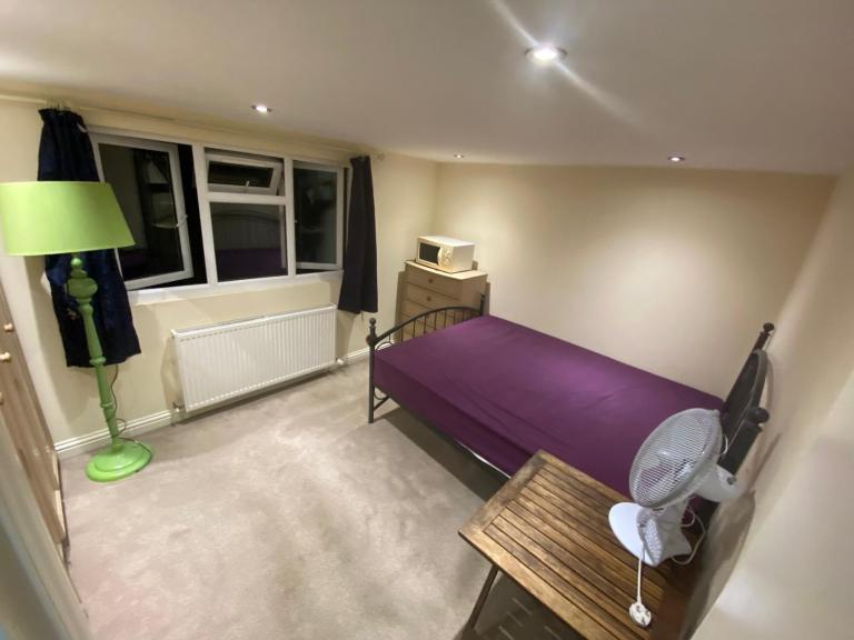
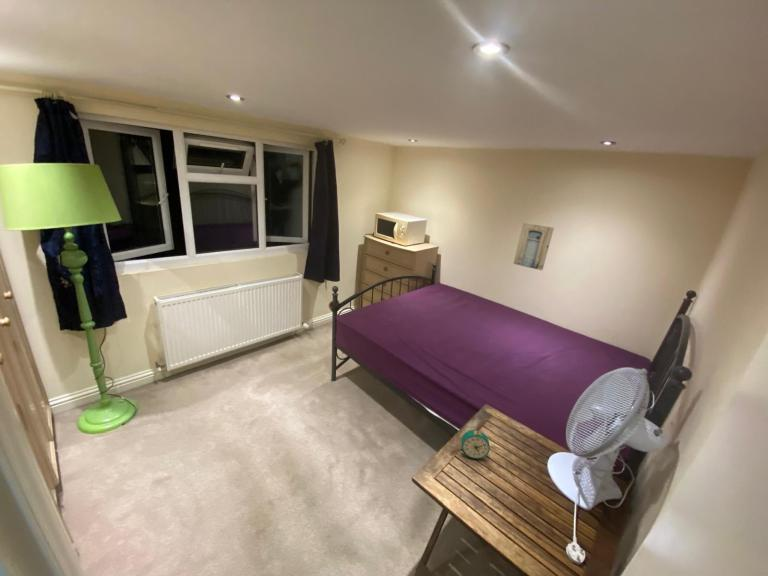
+ alarm clock [460,429,491,460]
+ wall art [512,222,555,271]
